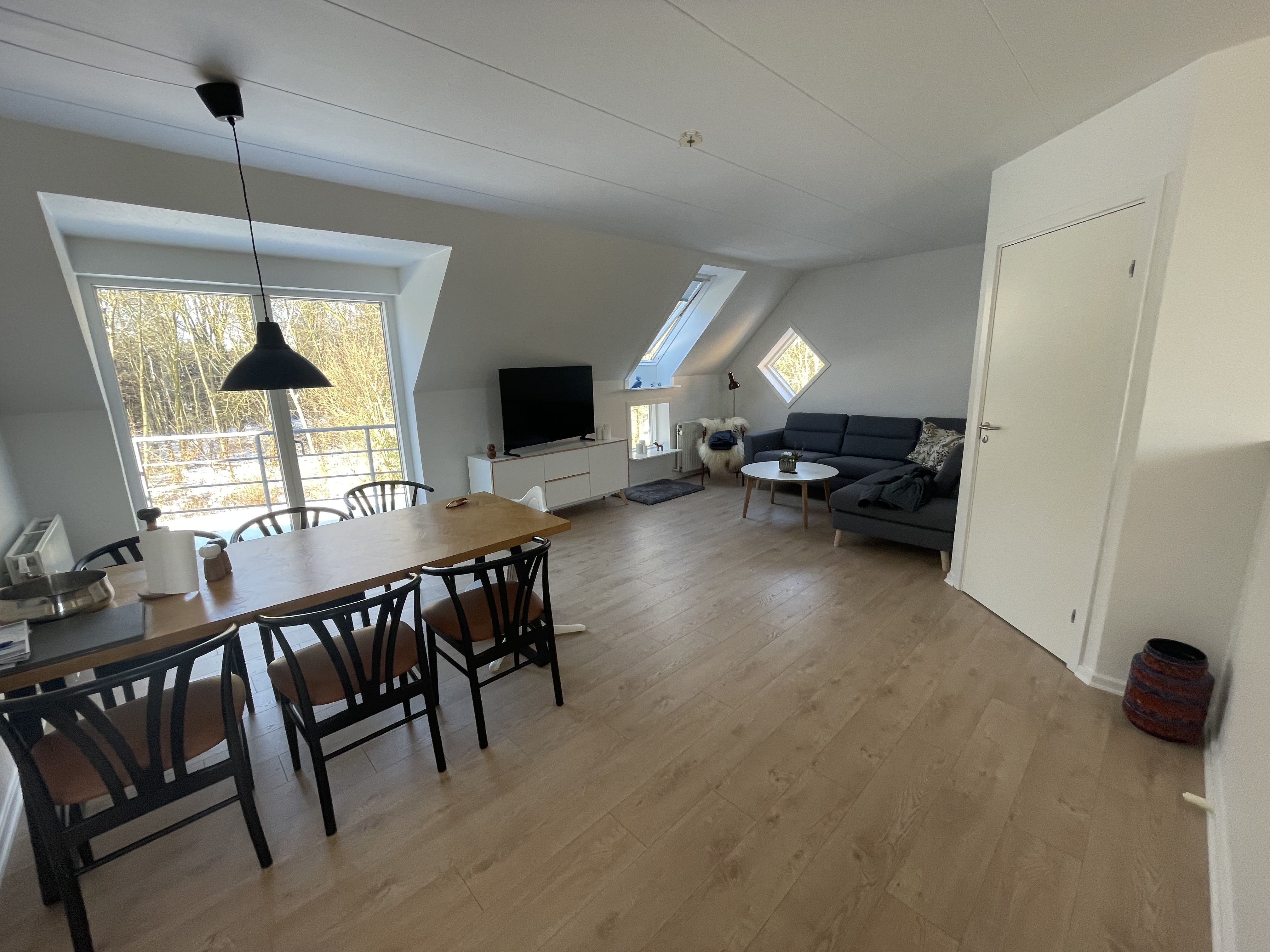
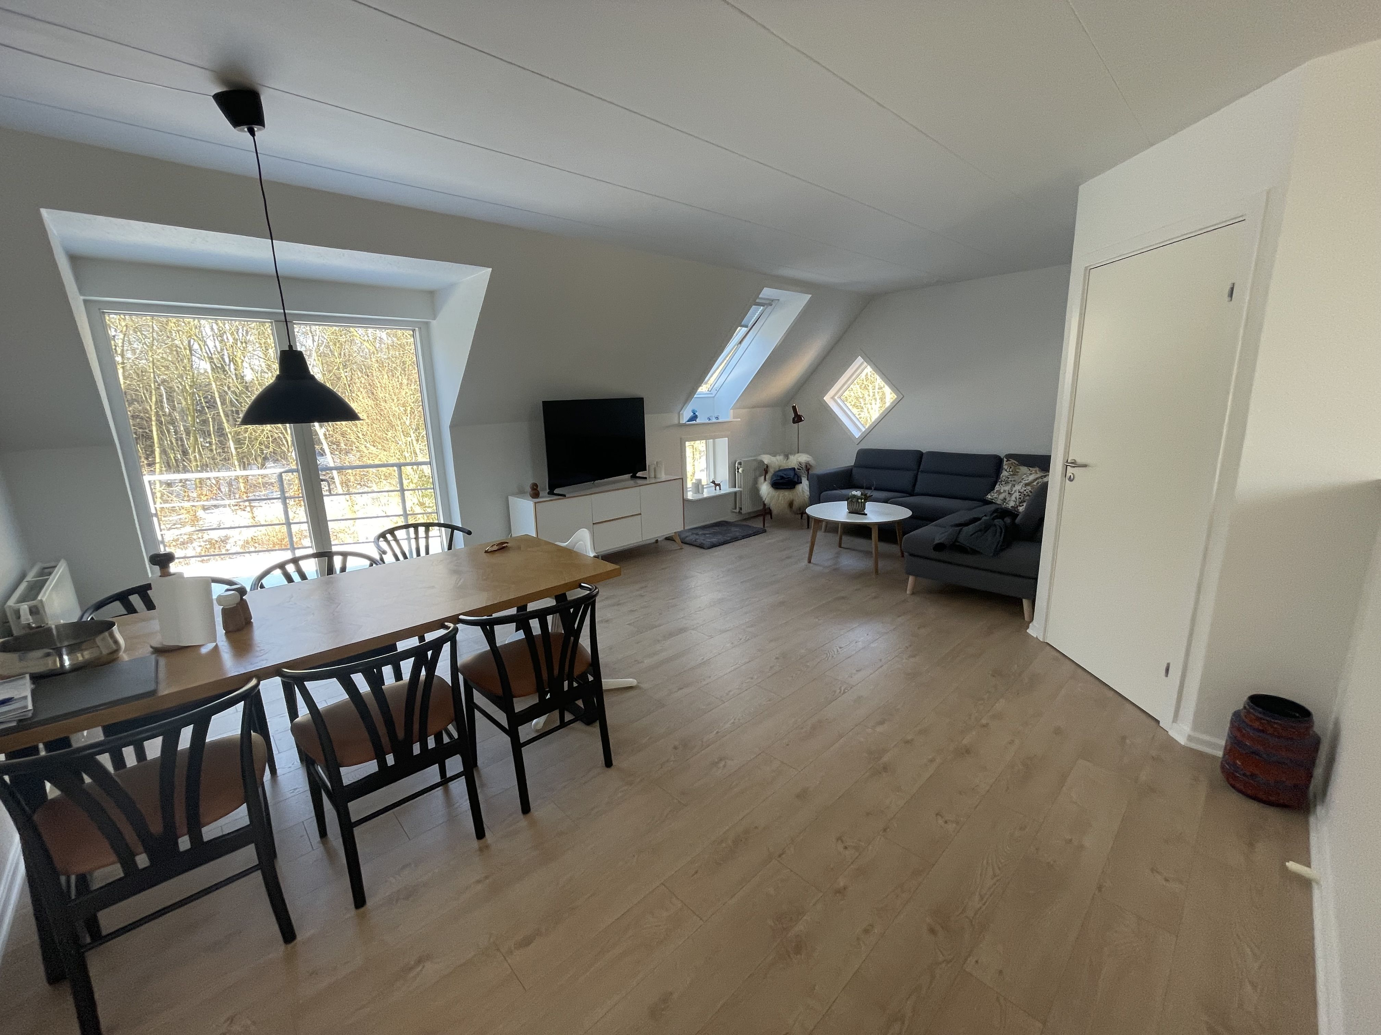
- smoke detector [677,129,704,149]
